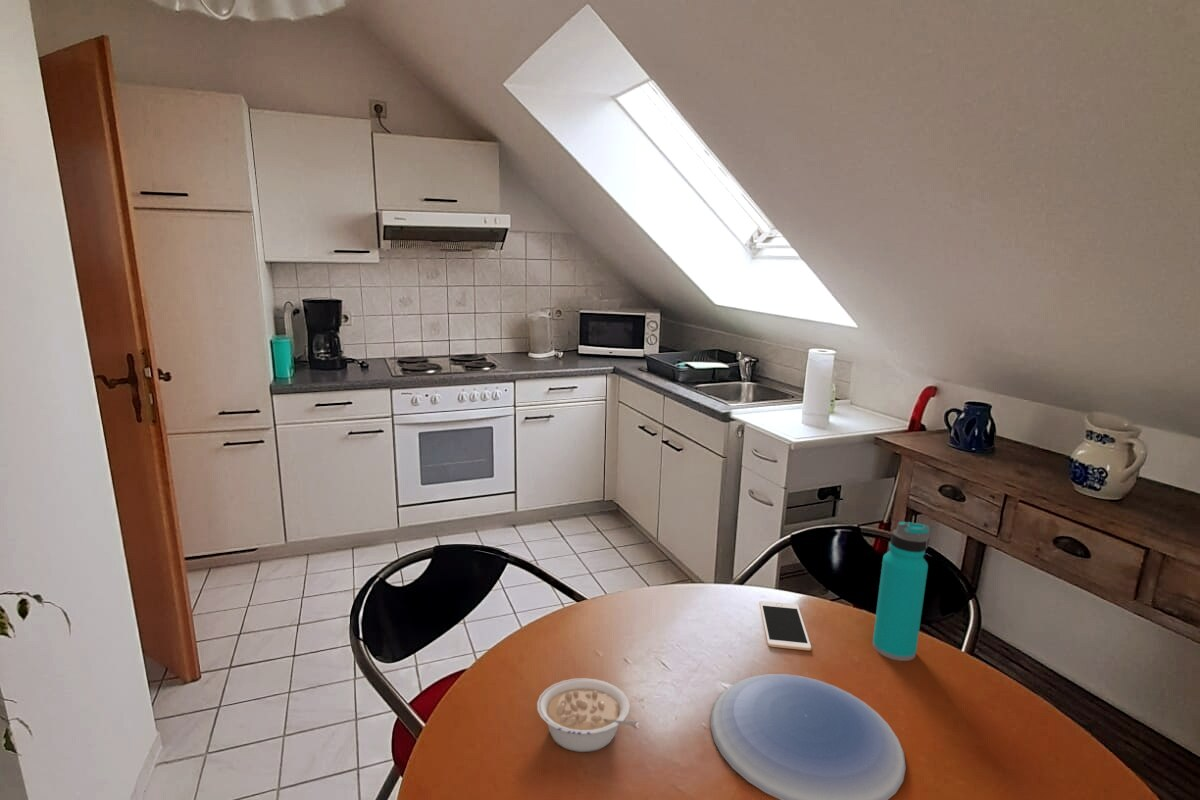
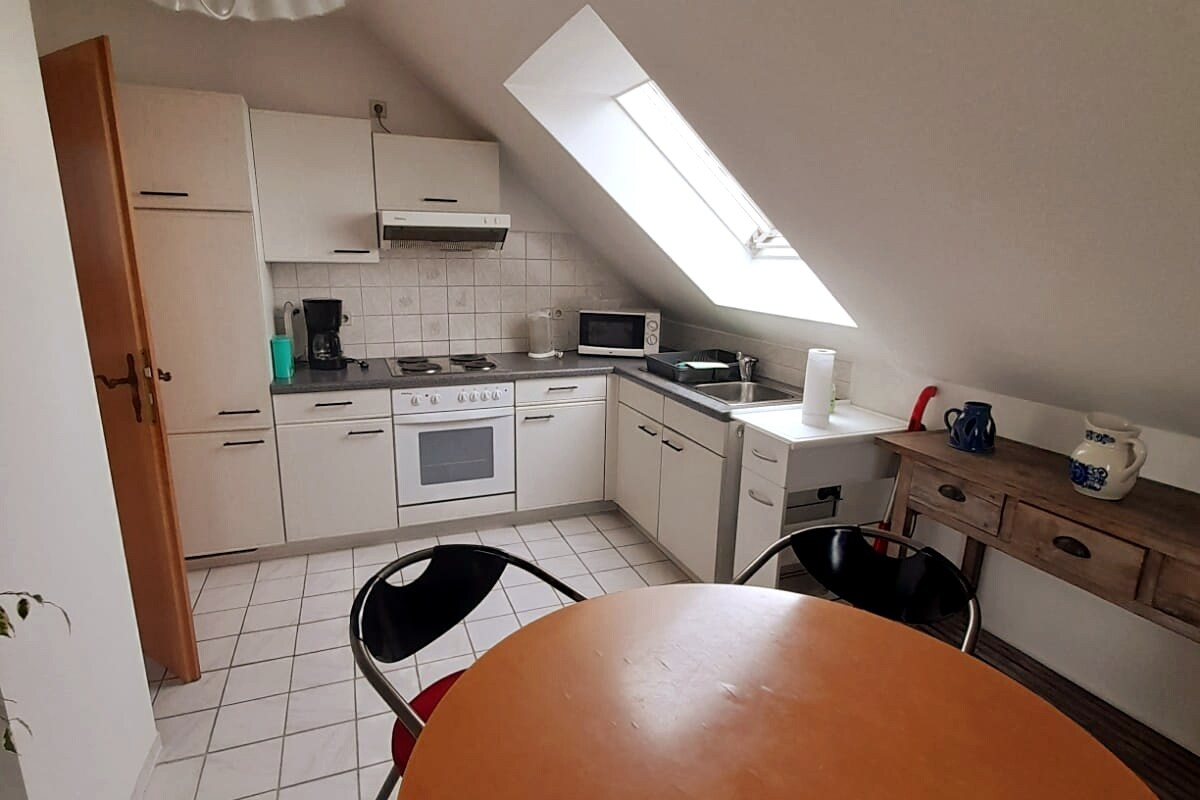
- cell phone [759,600,812,651]
- legume [536,677,640,753]
- plate [710,673,907,800]
- water bottle [871,520,930,662]
